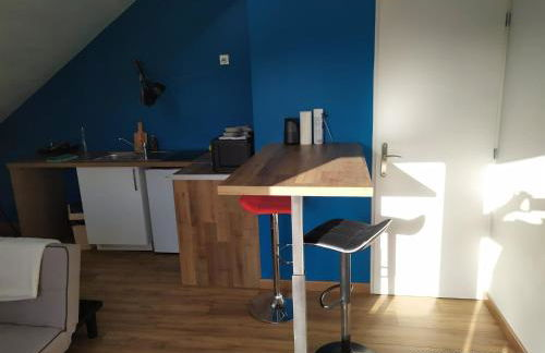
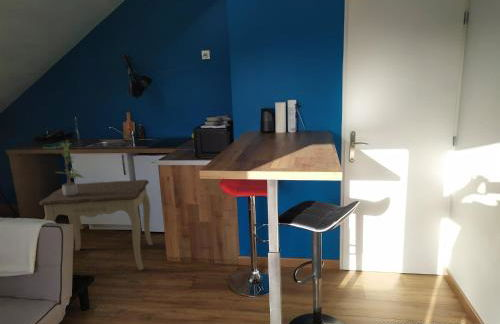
+ potted plant [54,138,85,196]
+ side table [38,179,154,271]
